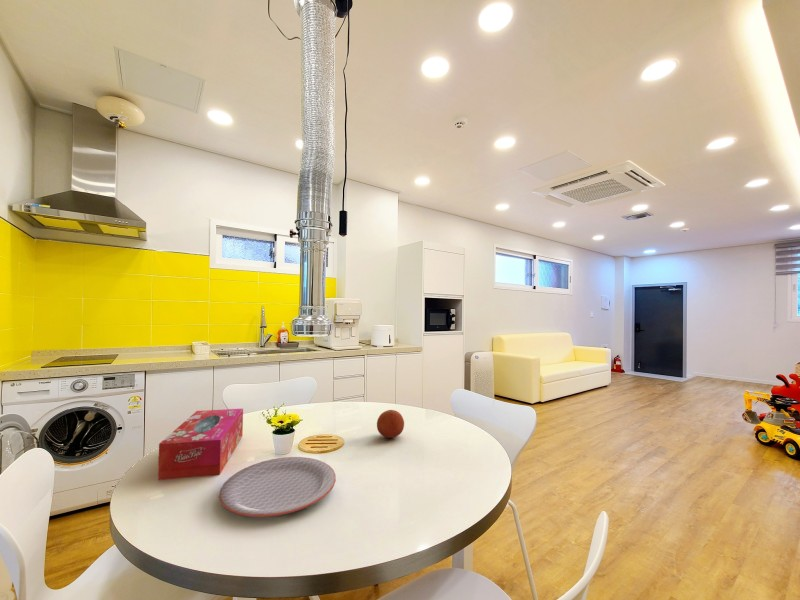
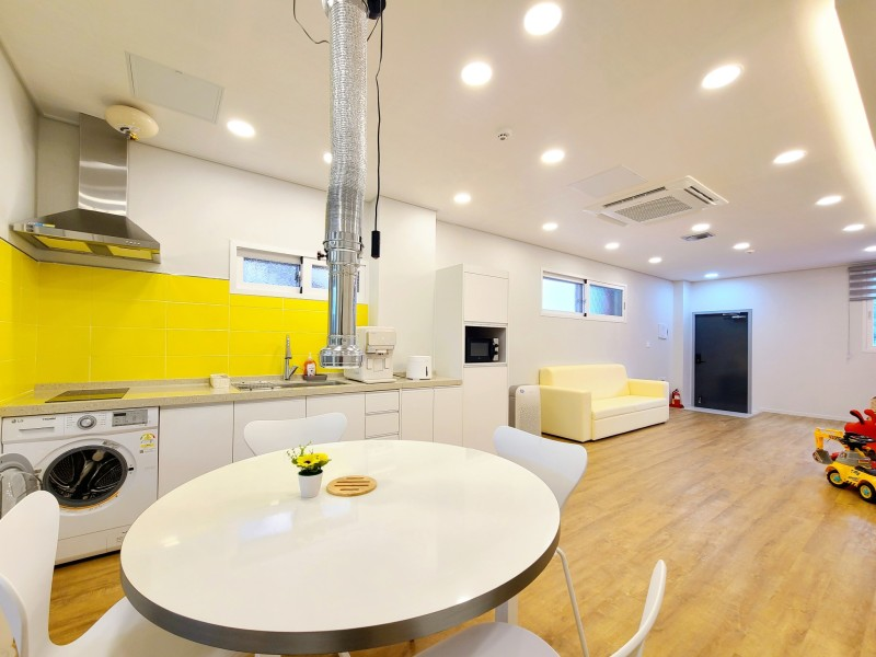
- fruit [376,409,405,439]
- tissue box [157,408,244,481]
- plate [218,456,337,518]
